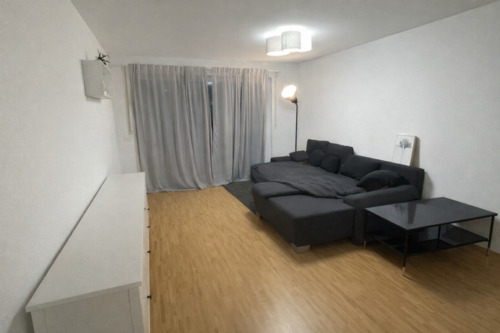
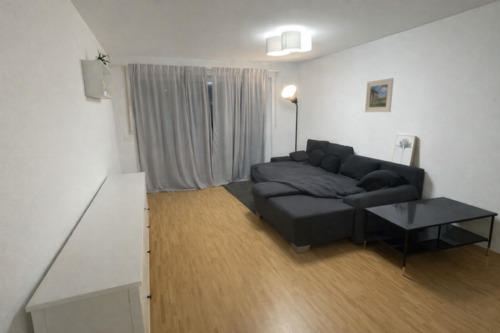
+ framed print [364,77,395,113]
